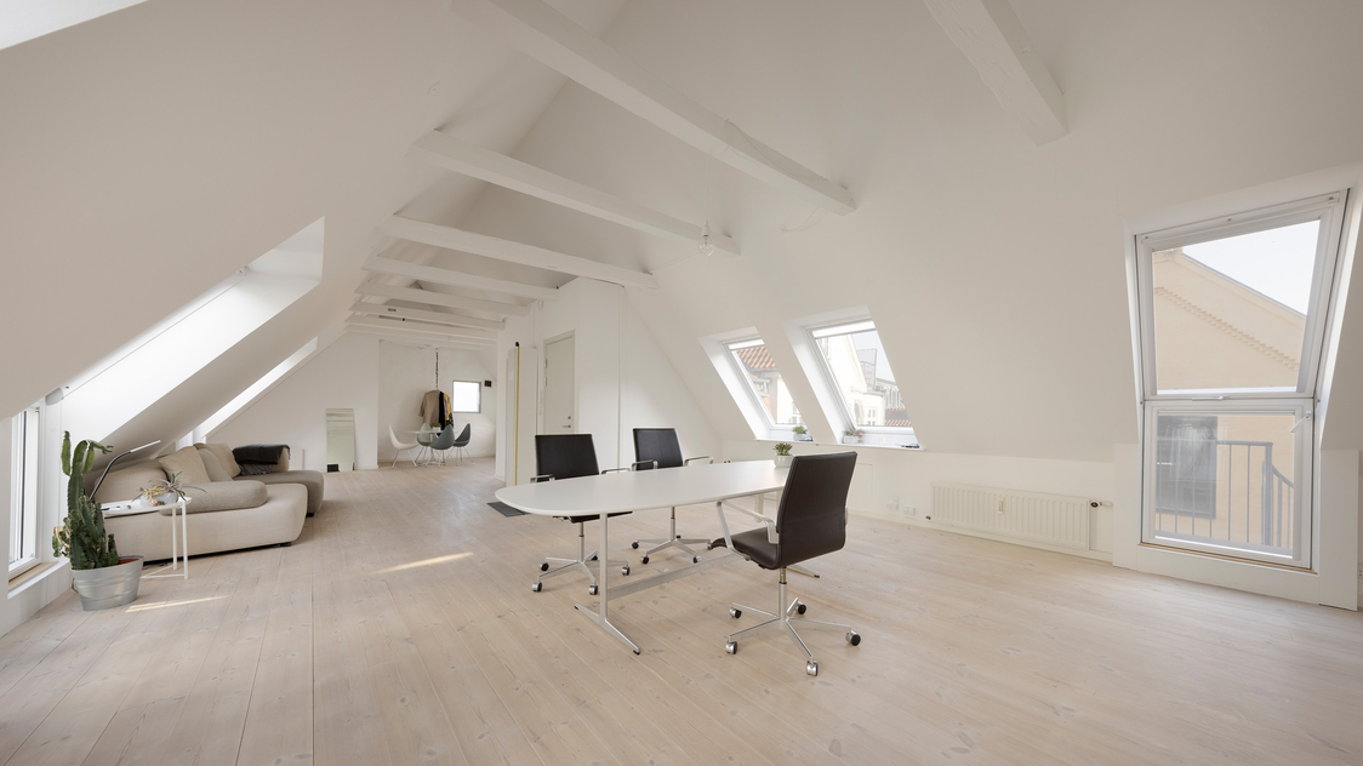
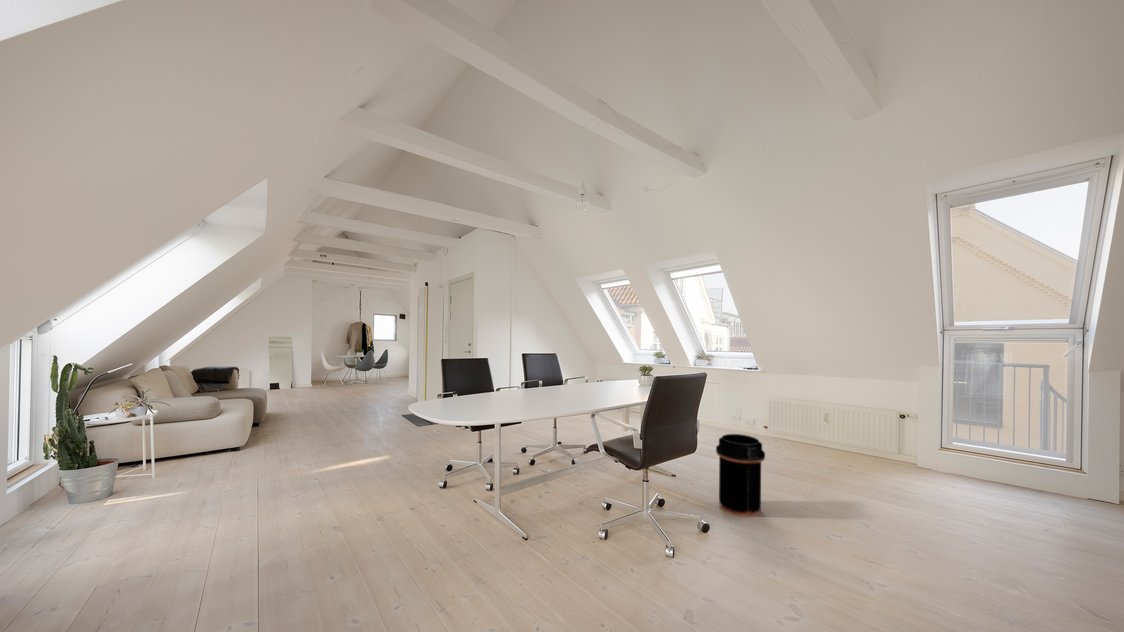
+ trash can [715,433,766,518]
